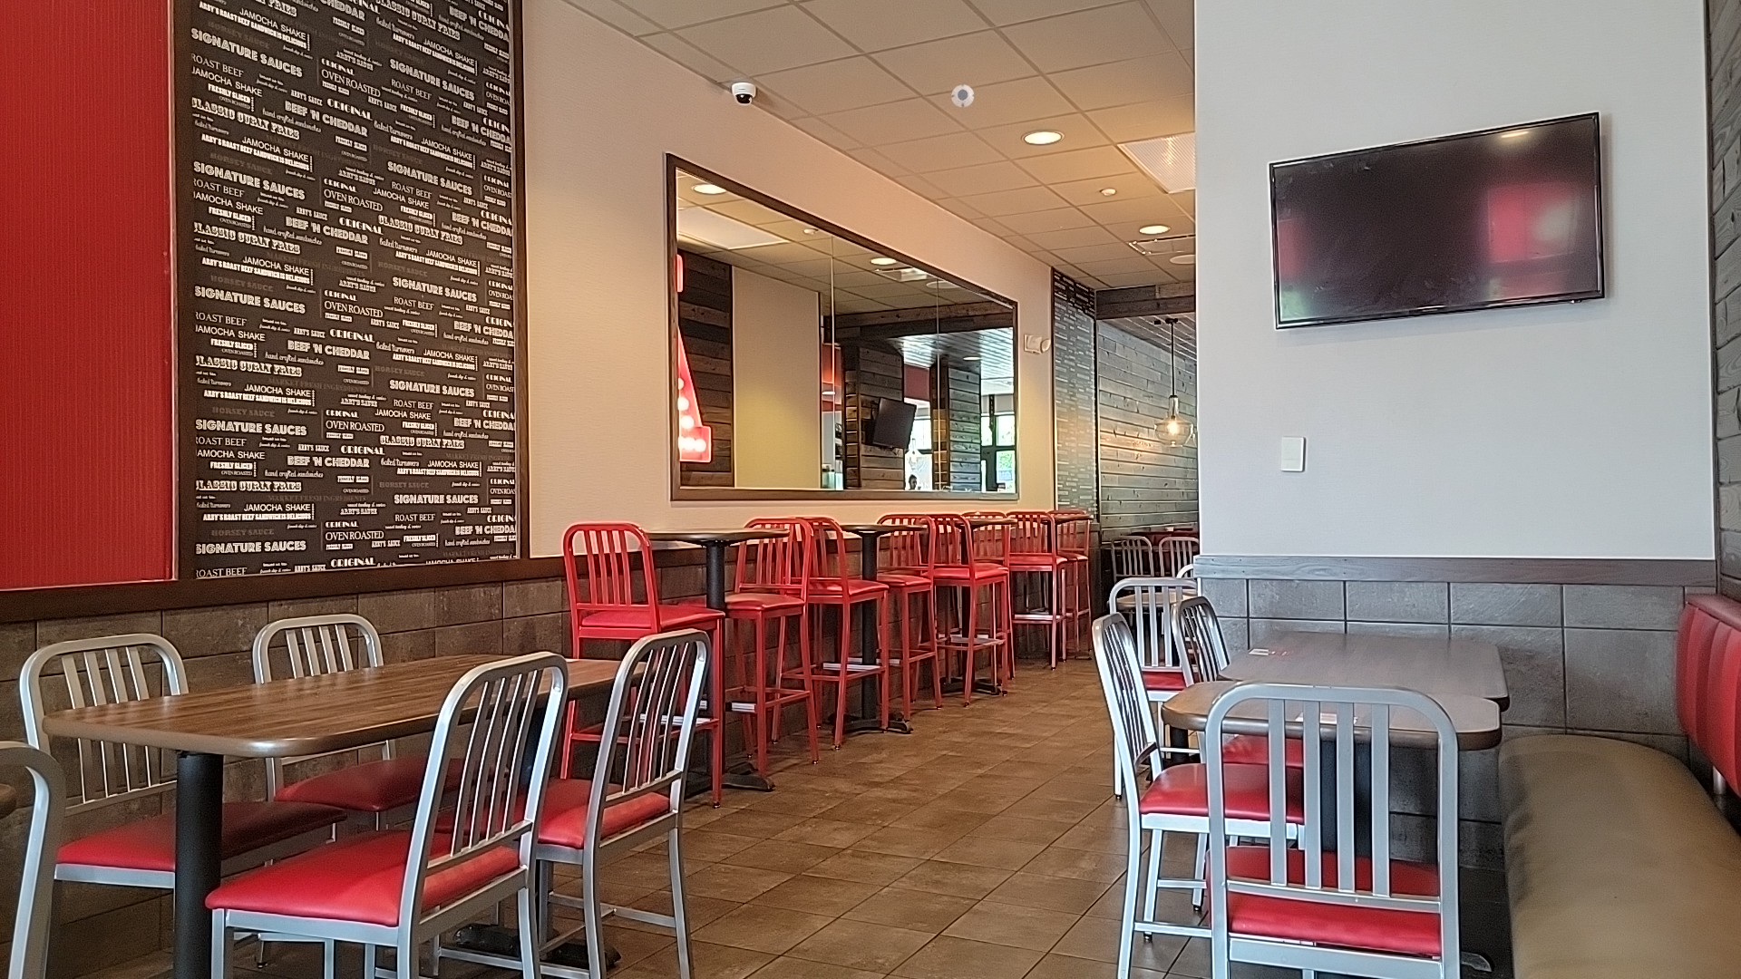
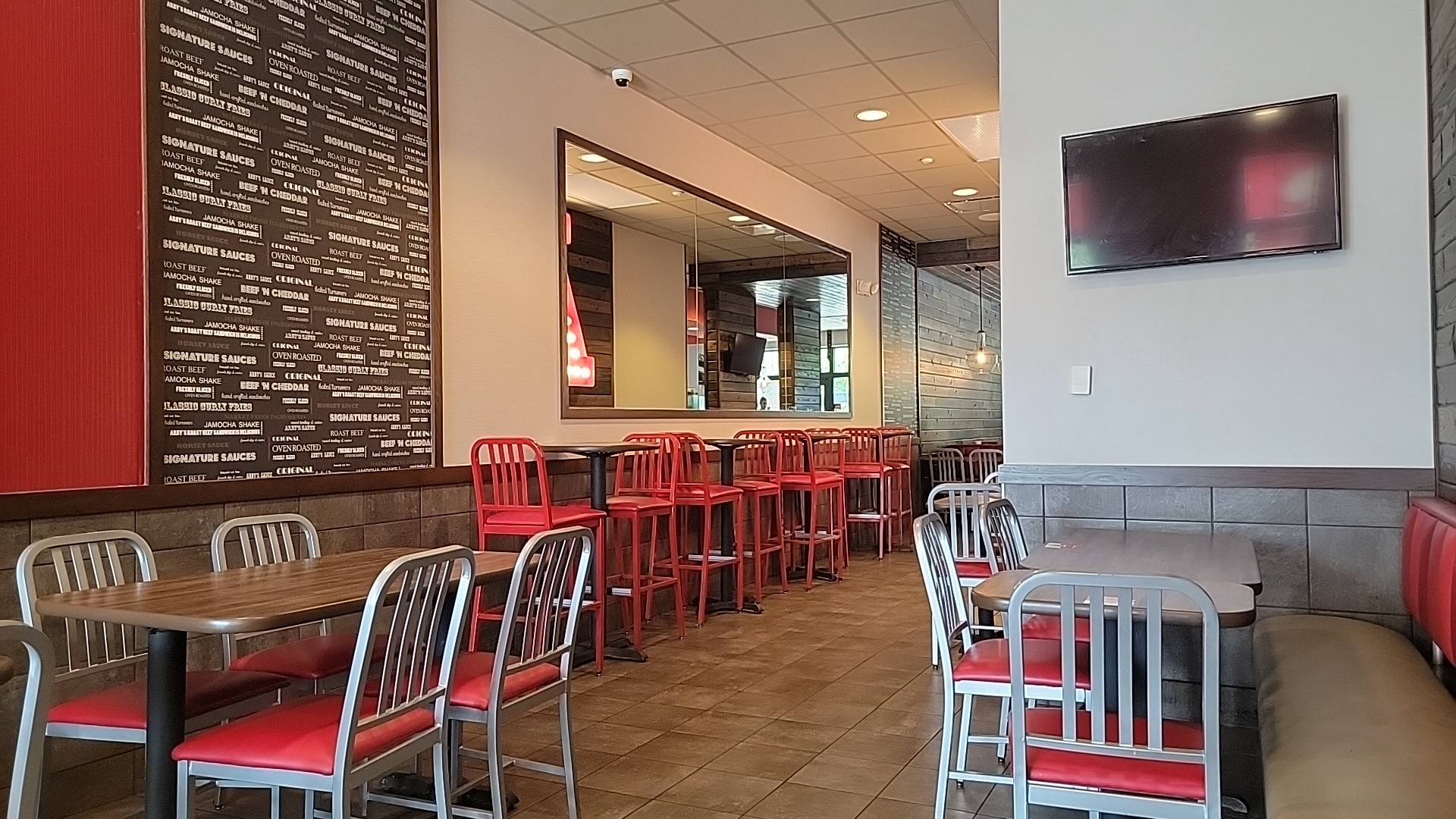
- smoke detector [951,85,975,109]
